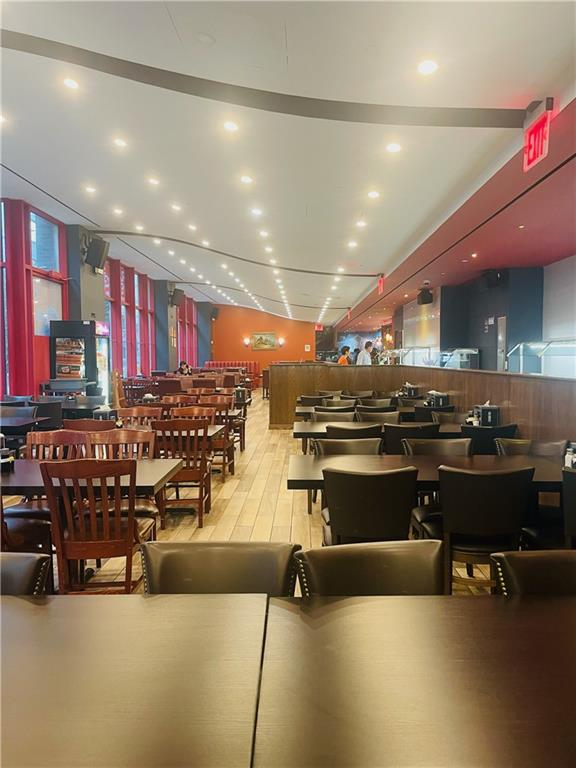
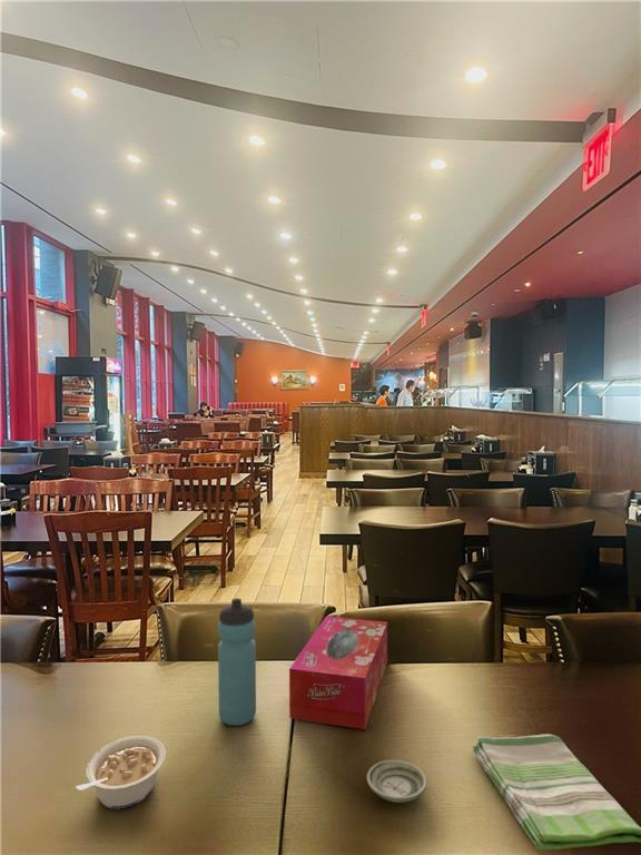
+ water bottle [217,597,257,727]
+ legume [75,735,167,810]
+ saucer [366,759,428,804]
+ dish towel [472,734,641,852]
+ tissue box [288,615,388,730]
